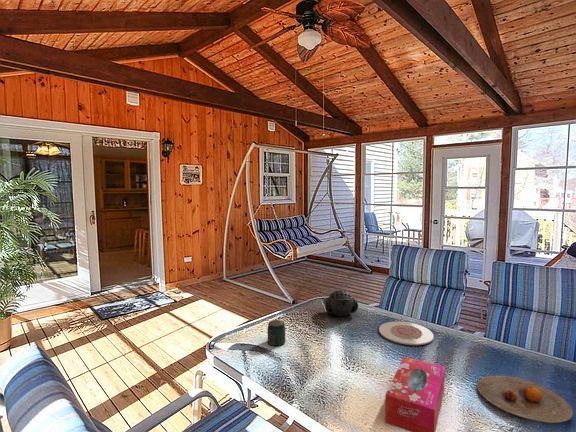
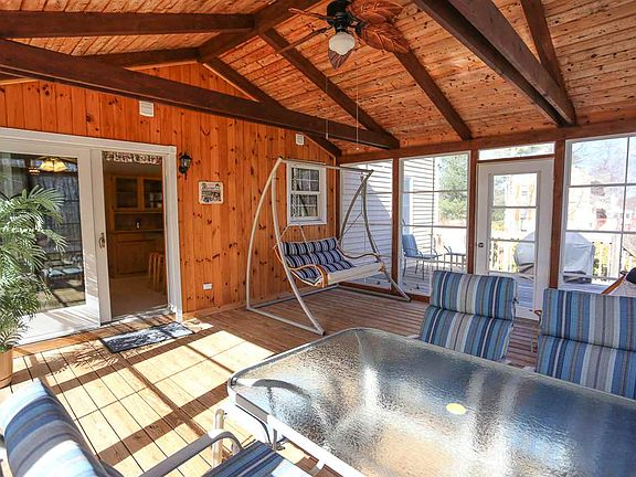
- plate [378,321,435,346]
- jar [266,319,286,347]
- tissue box [384,356,446,432]
- speaker [323,289,359,317]
- plate [476,375,574,424]
